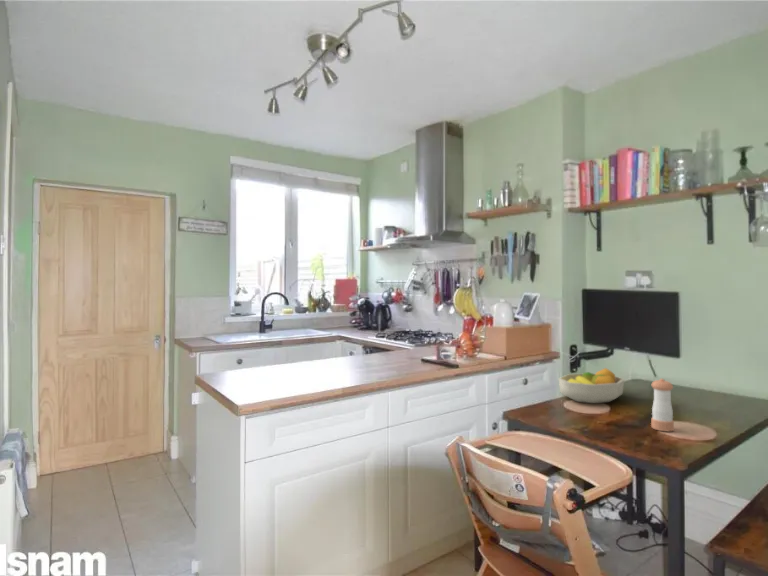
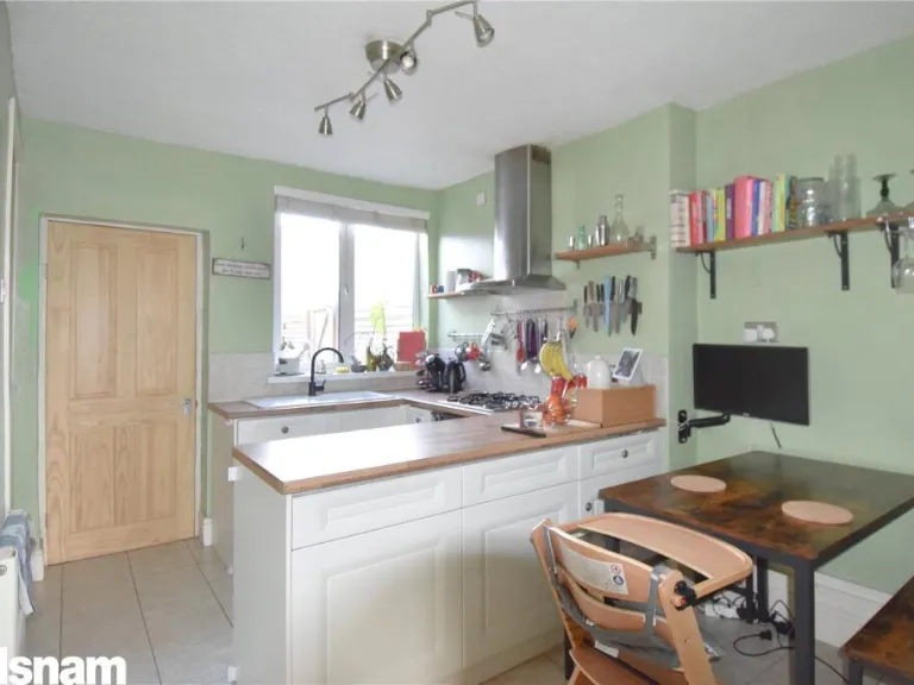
- fruit bowl [558,367,626,404]
- pepper shaker [650,378,675,432]
